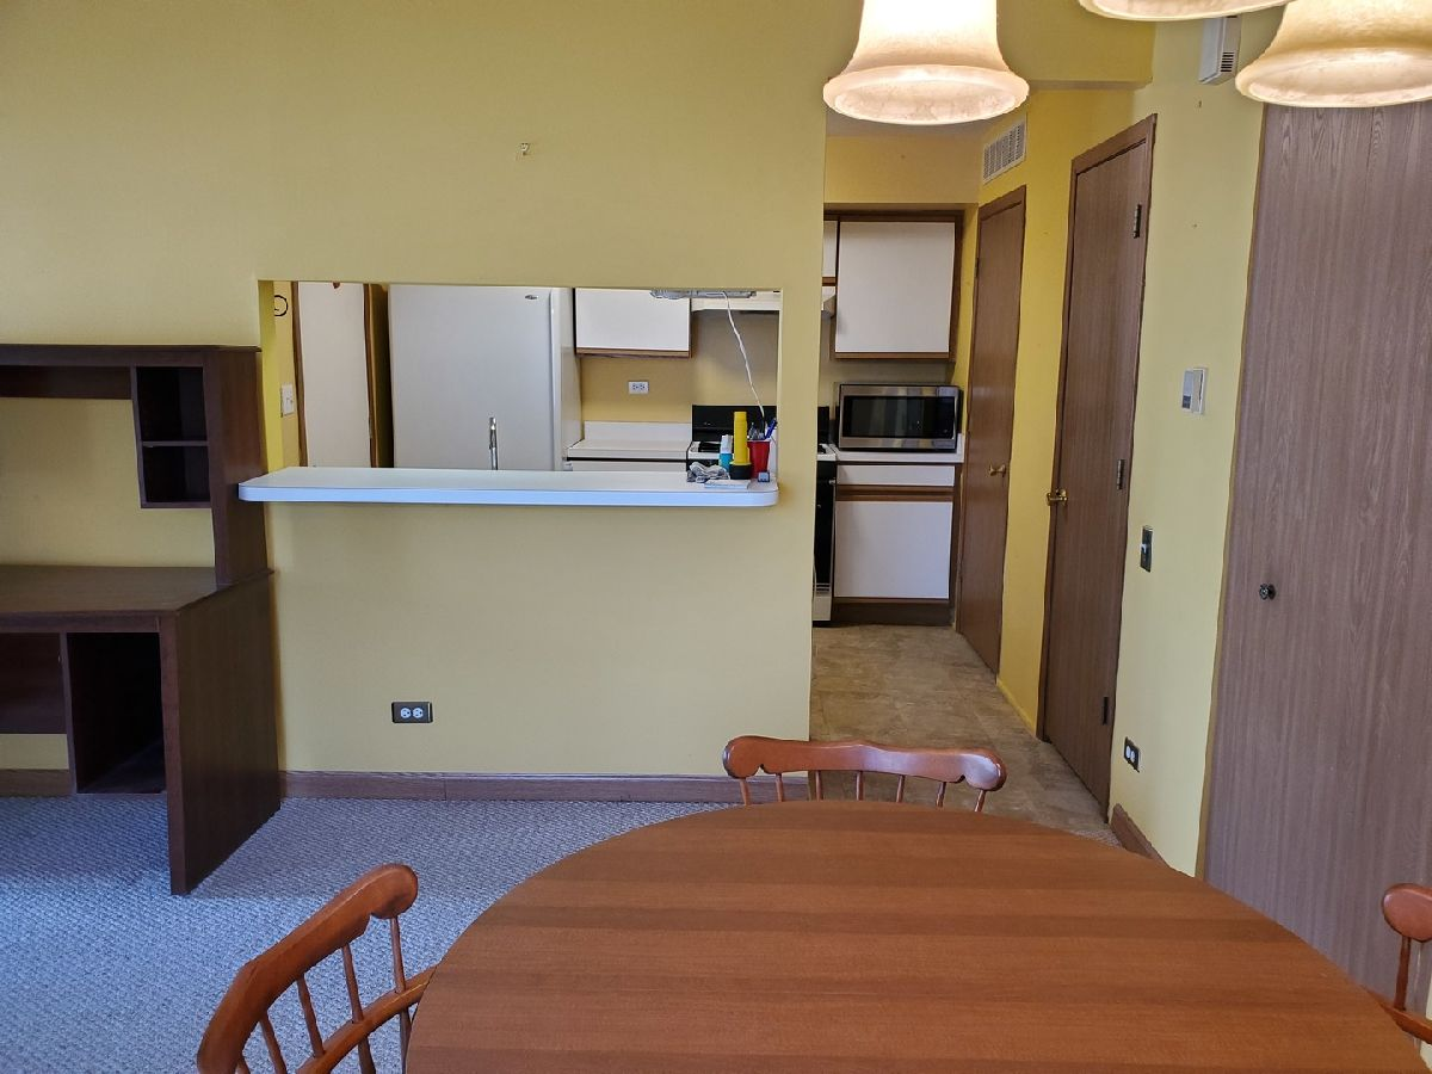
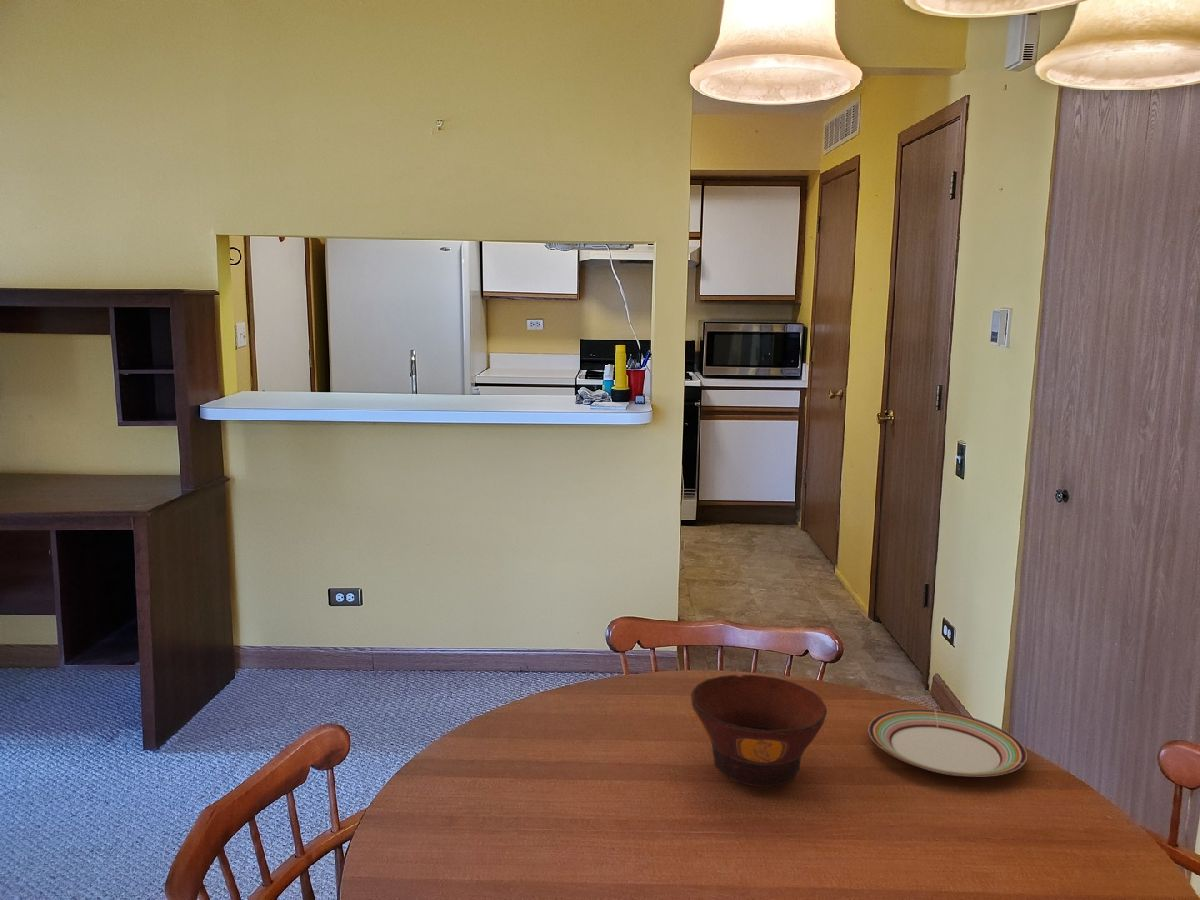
+ bowl [690,674,828,788]
+ plate [868,708,1028,777]
